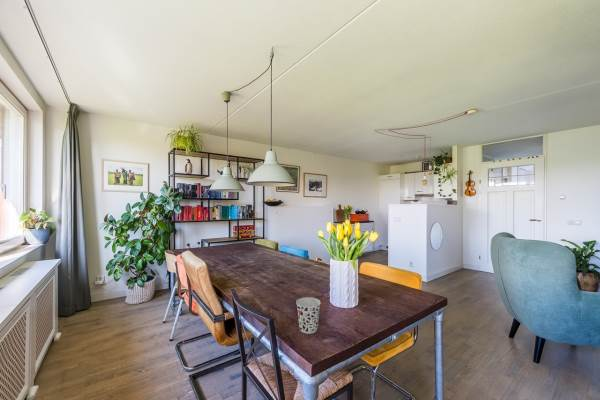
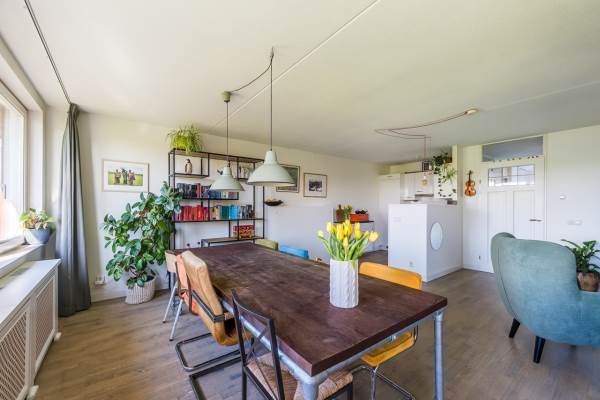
- cup [295,296,322,335]
